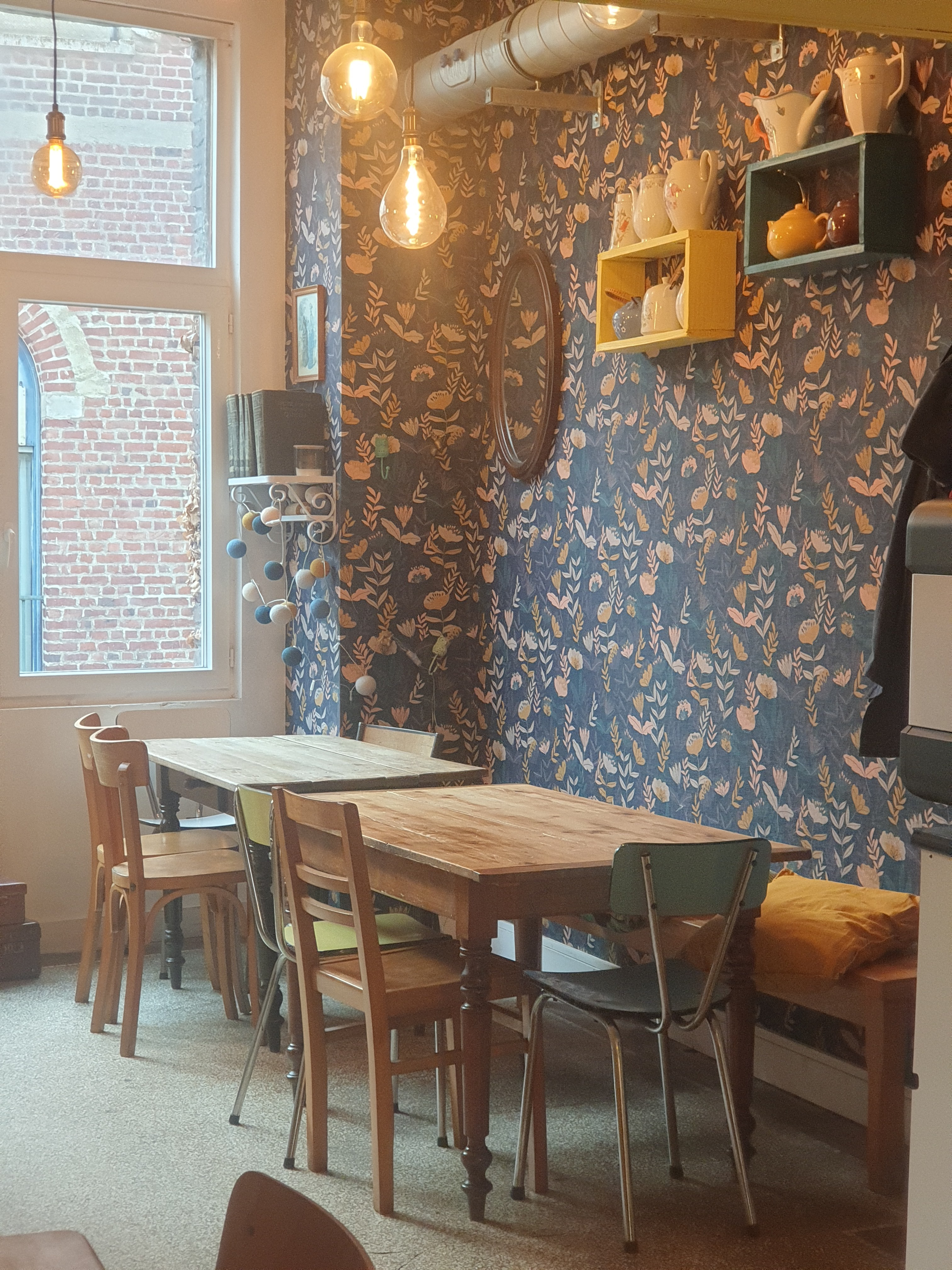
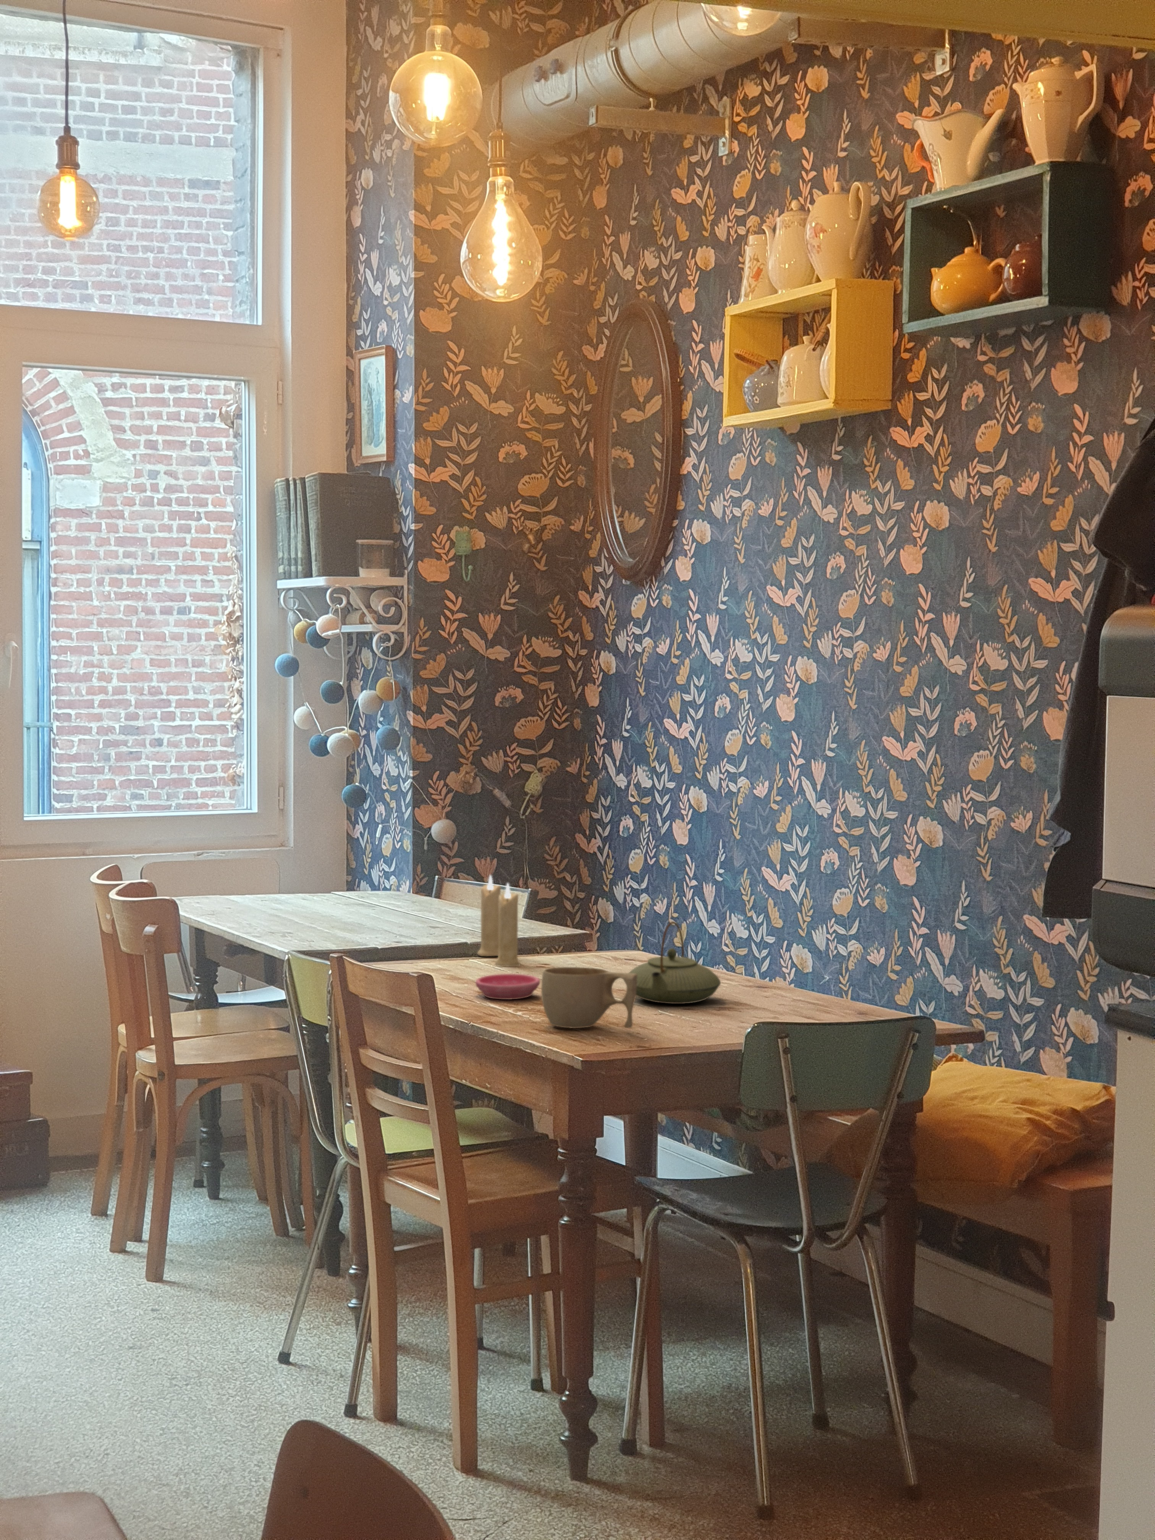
+ saucer [476,974,540,1000]
+ candle [477,874,520,966]
+ teapot [622,922,721,1004]
+ cup [541,966,637,1028]
